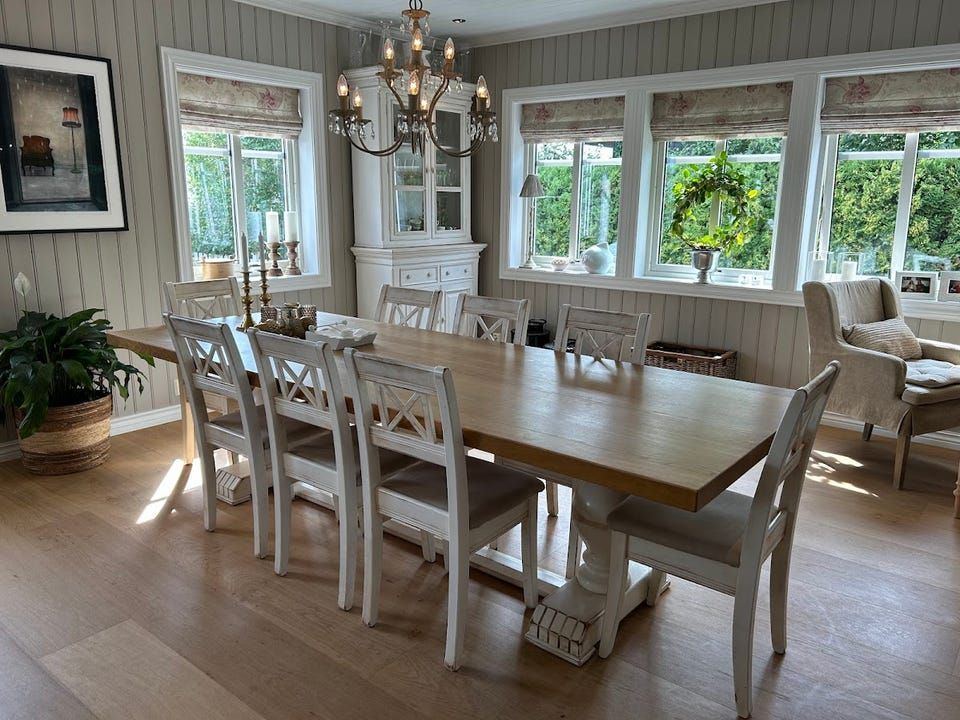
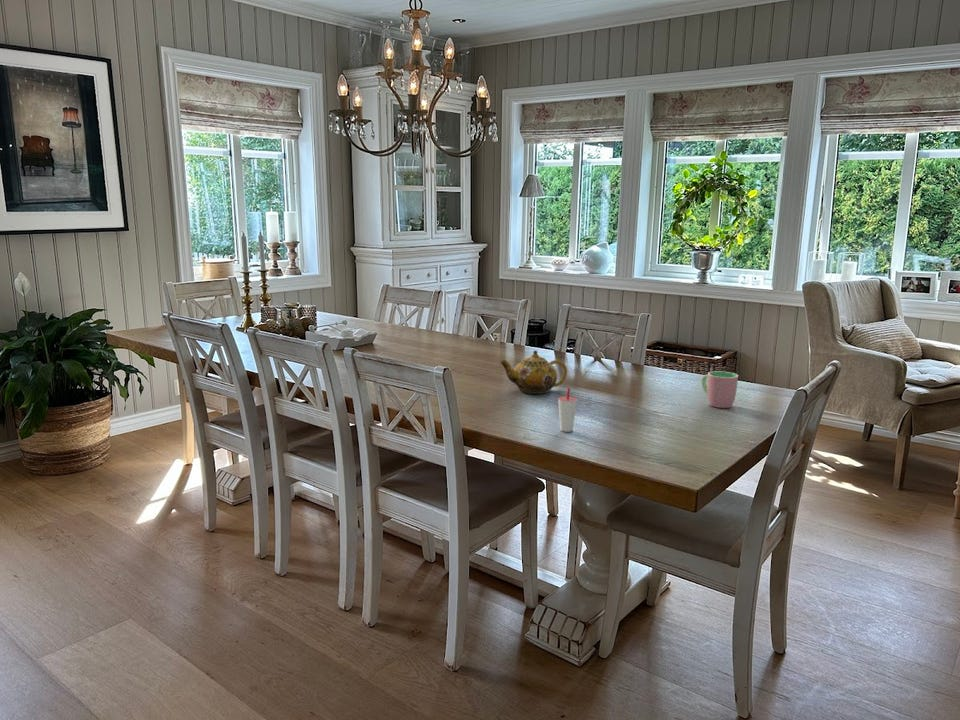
+ teapot [499,349,568,395]
+ cup [701,370,739,409]
+ cup [557,387,578,433]
